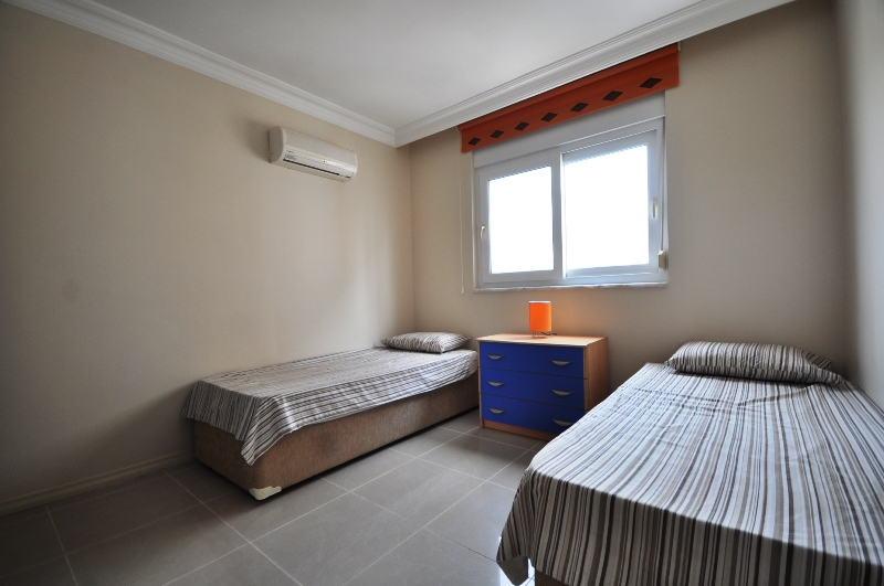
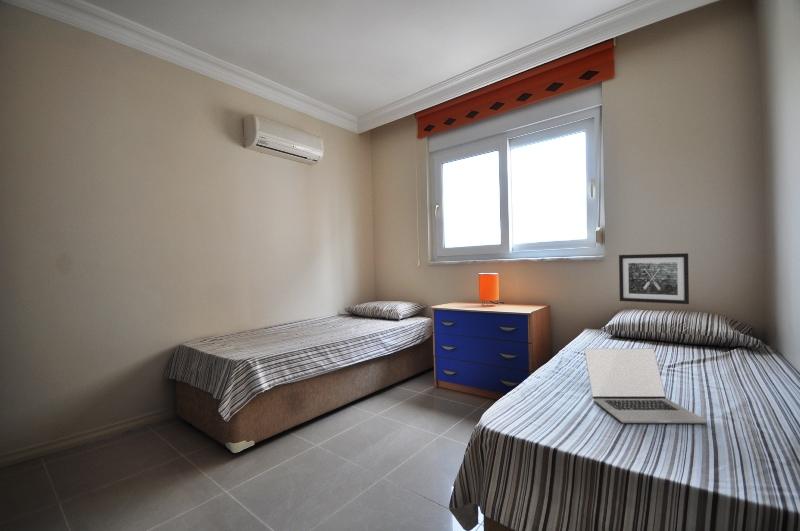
+ laptop [583,347,708,424]
+ wall art [618,252,690,305]
